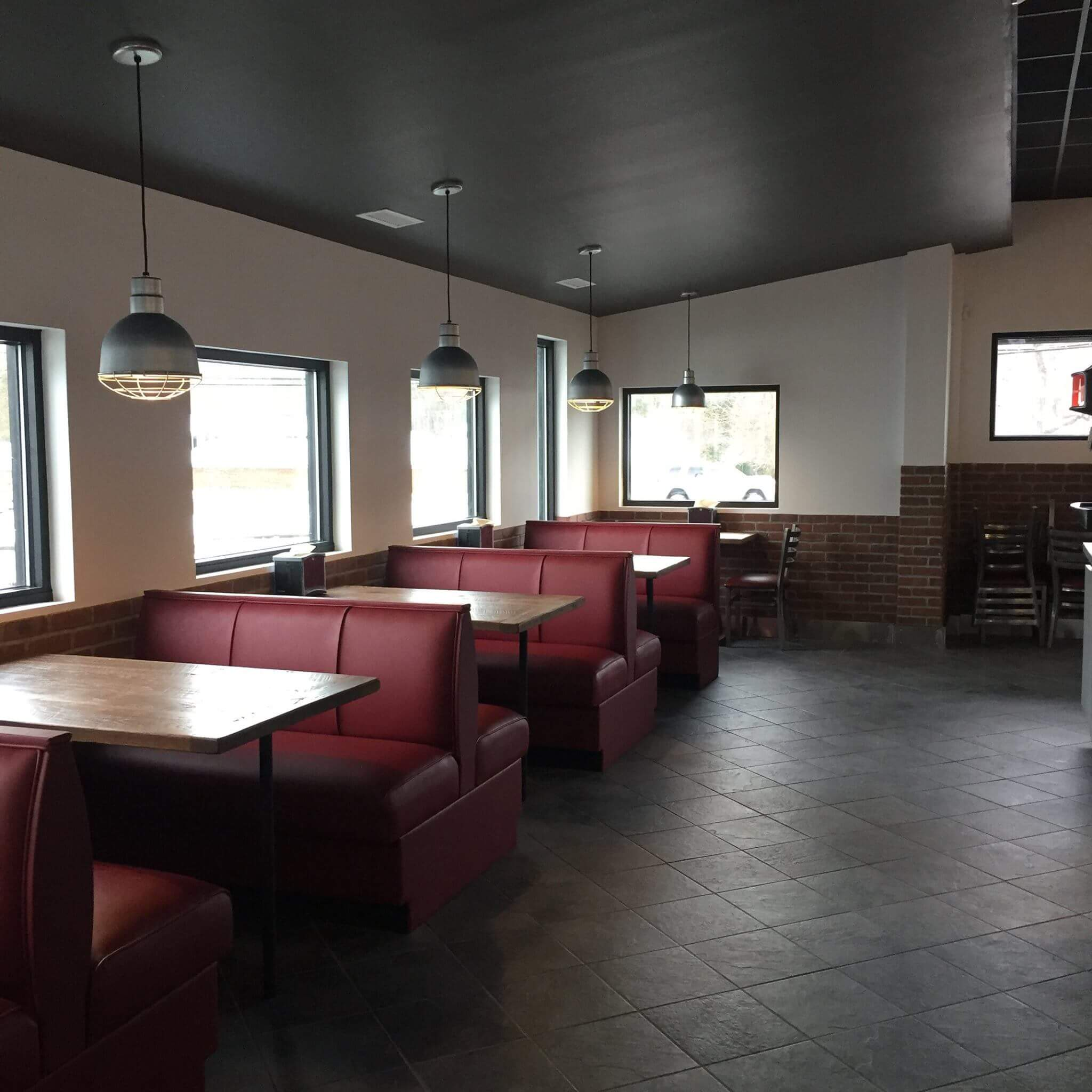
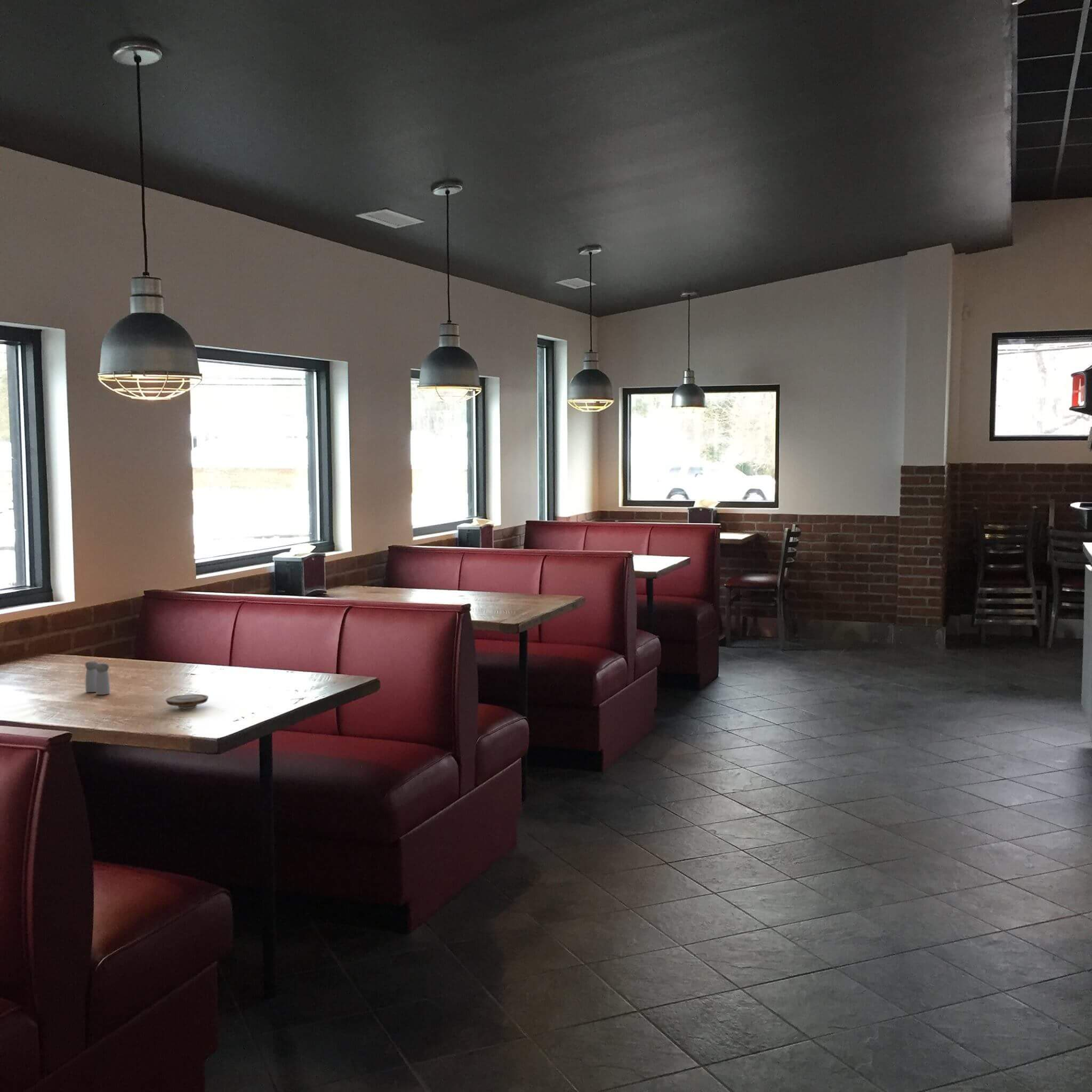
+ wood slice [165,694,209,709]
+ salt and pepper shaker [85,661,110,695]
